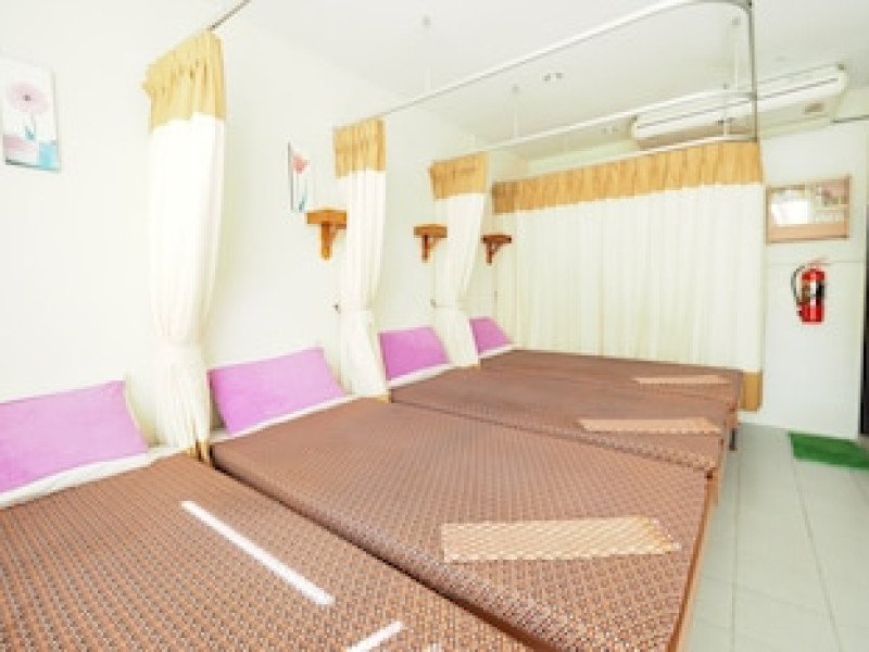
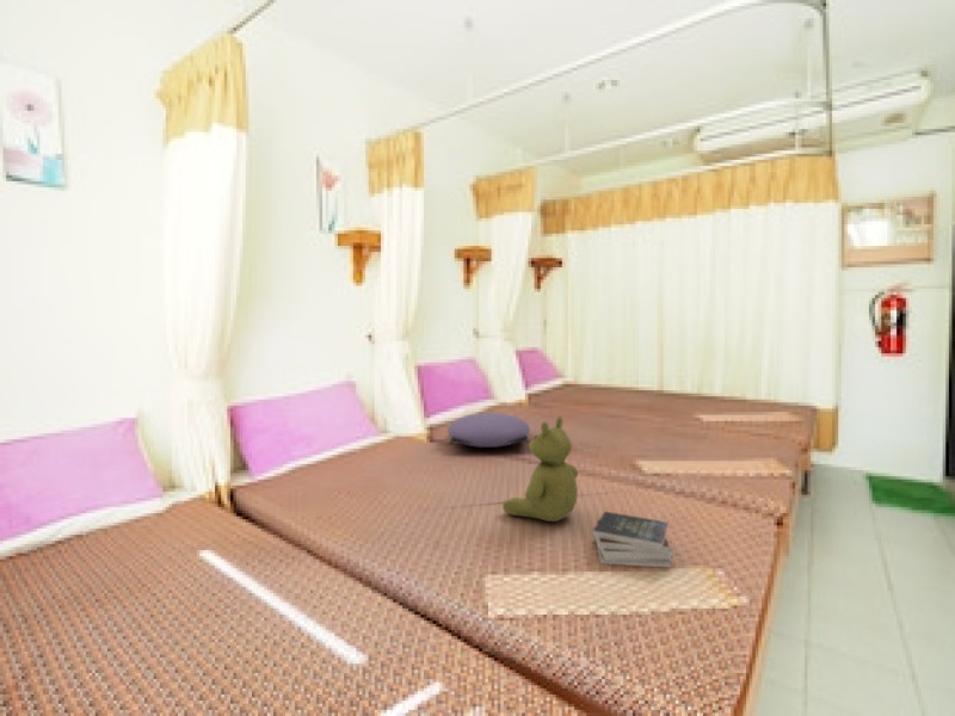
+ cushion [446,412,531,449]
+ stuffed bear [501,415,579,523]
+ book [592,511,673,569]
